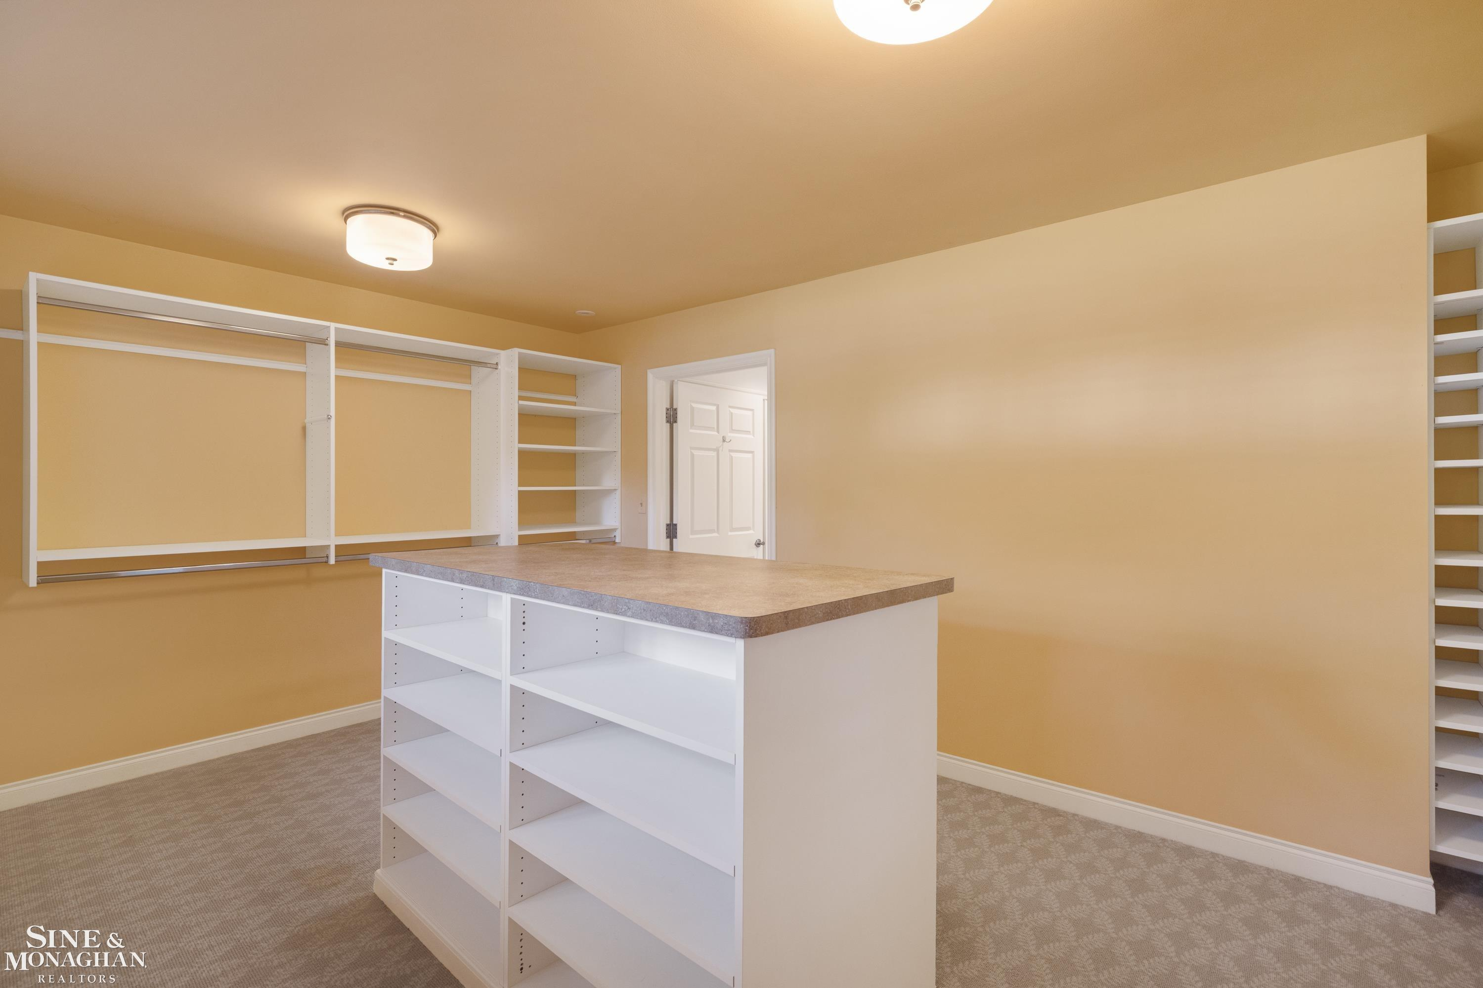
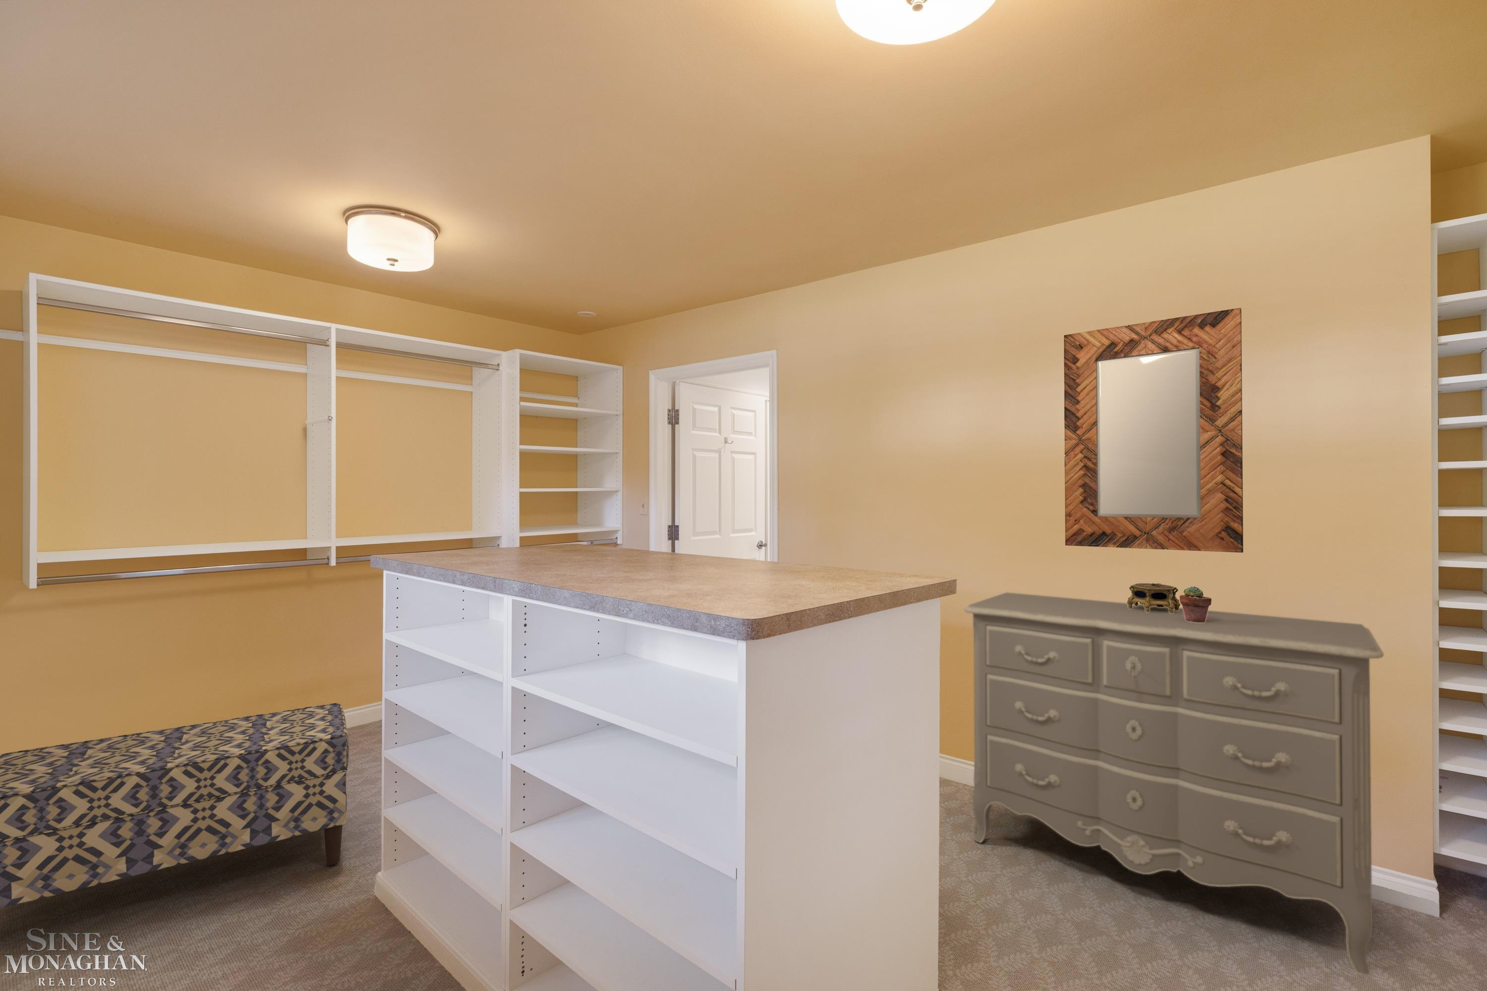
+ clock [1126,583,1181,613]
+ home mirror [1063,307,1244,553]
+ potted succulent [1179,586,1212,623]
+ bench [0,702,350,908]
+ dresser [964,592,1384,976]
